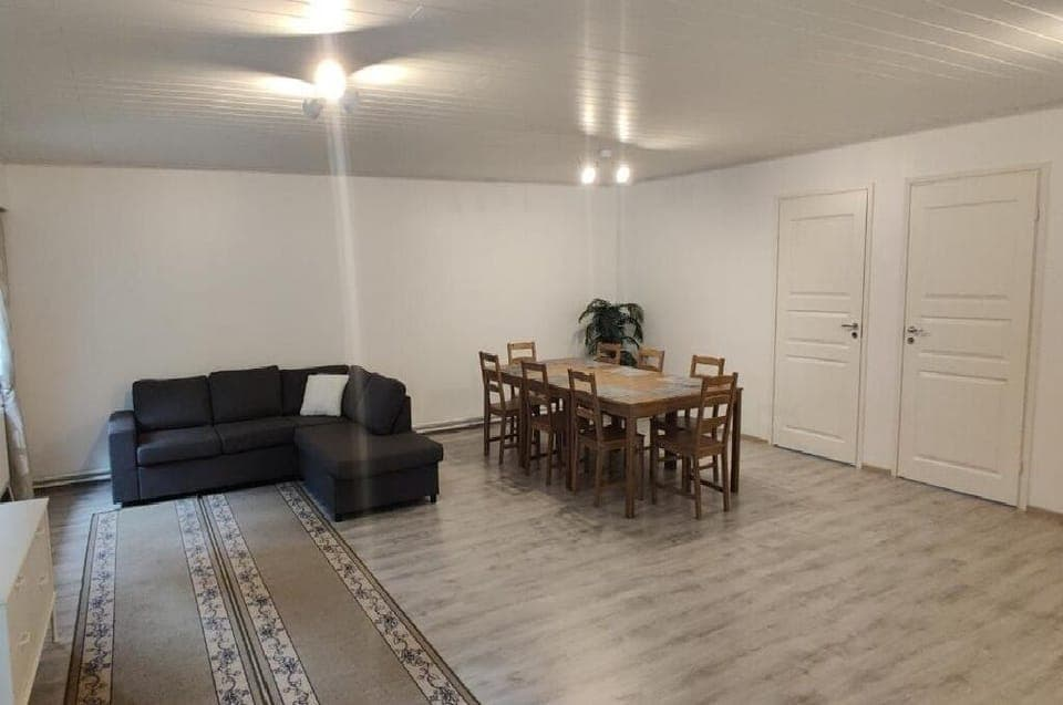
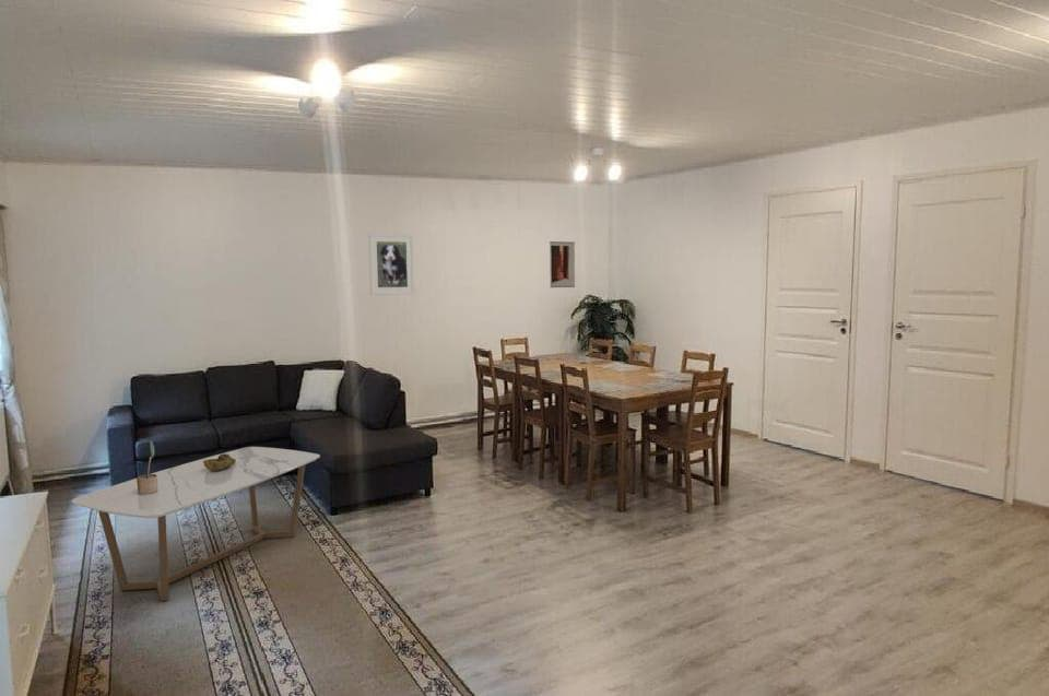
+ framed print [367,233,415,296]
+ decorative bowl [203,452,236,471]
+ wall art [549,240,576,288]
+ coffee table [71,446,321,602]
+ potted plant [135,440,158,495]
